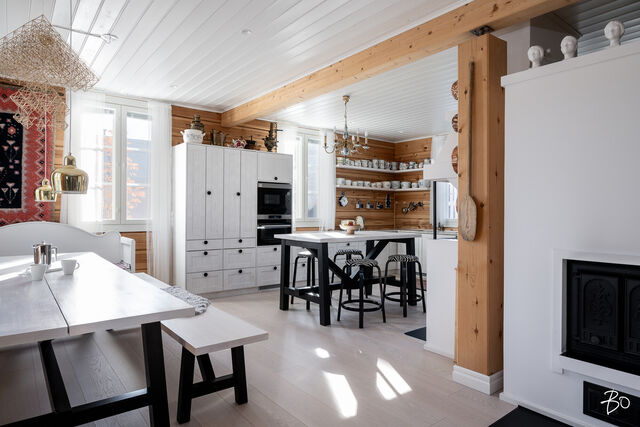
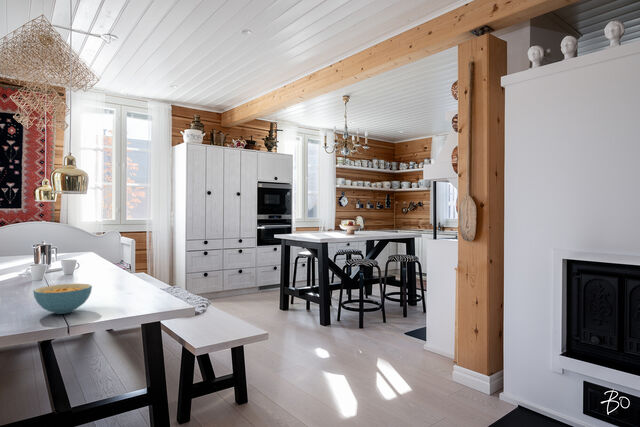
+ cereal bowl [32,283,93,315]
